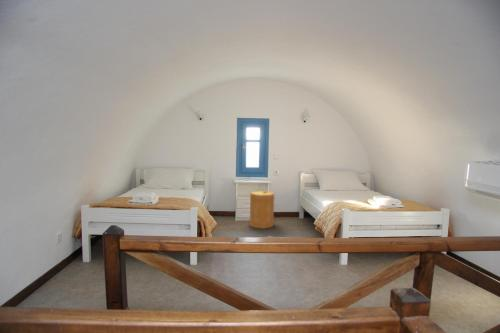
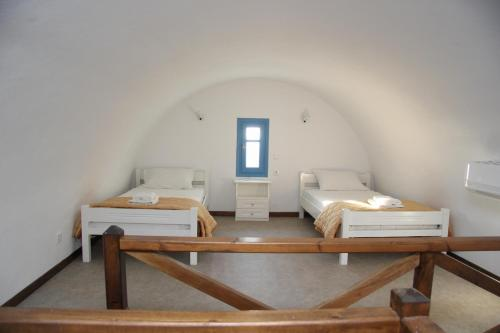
- basket [249,190,275,229]
